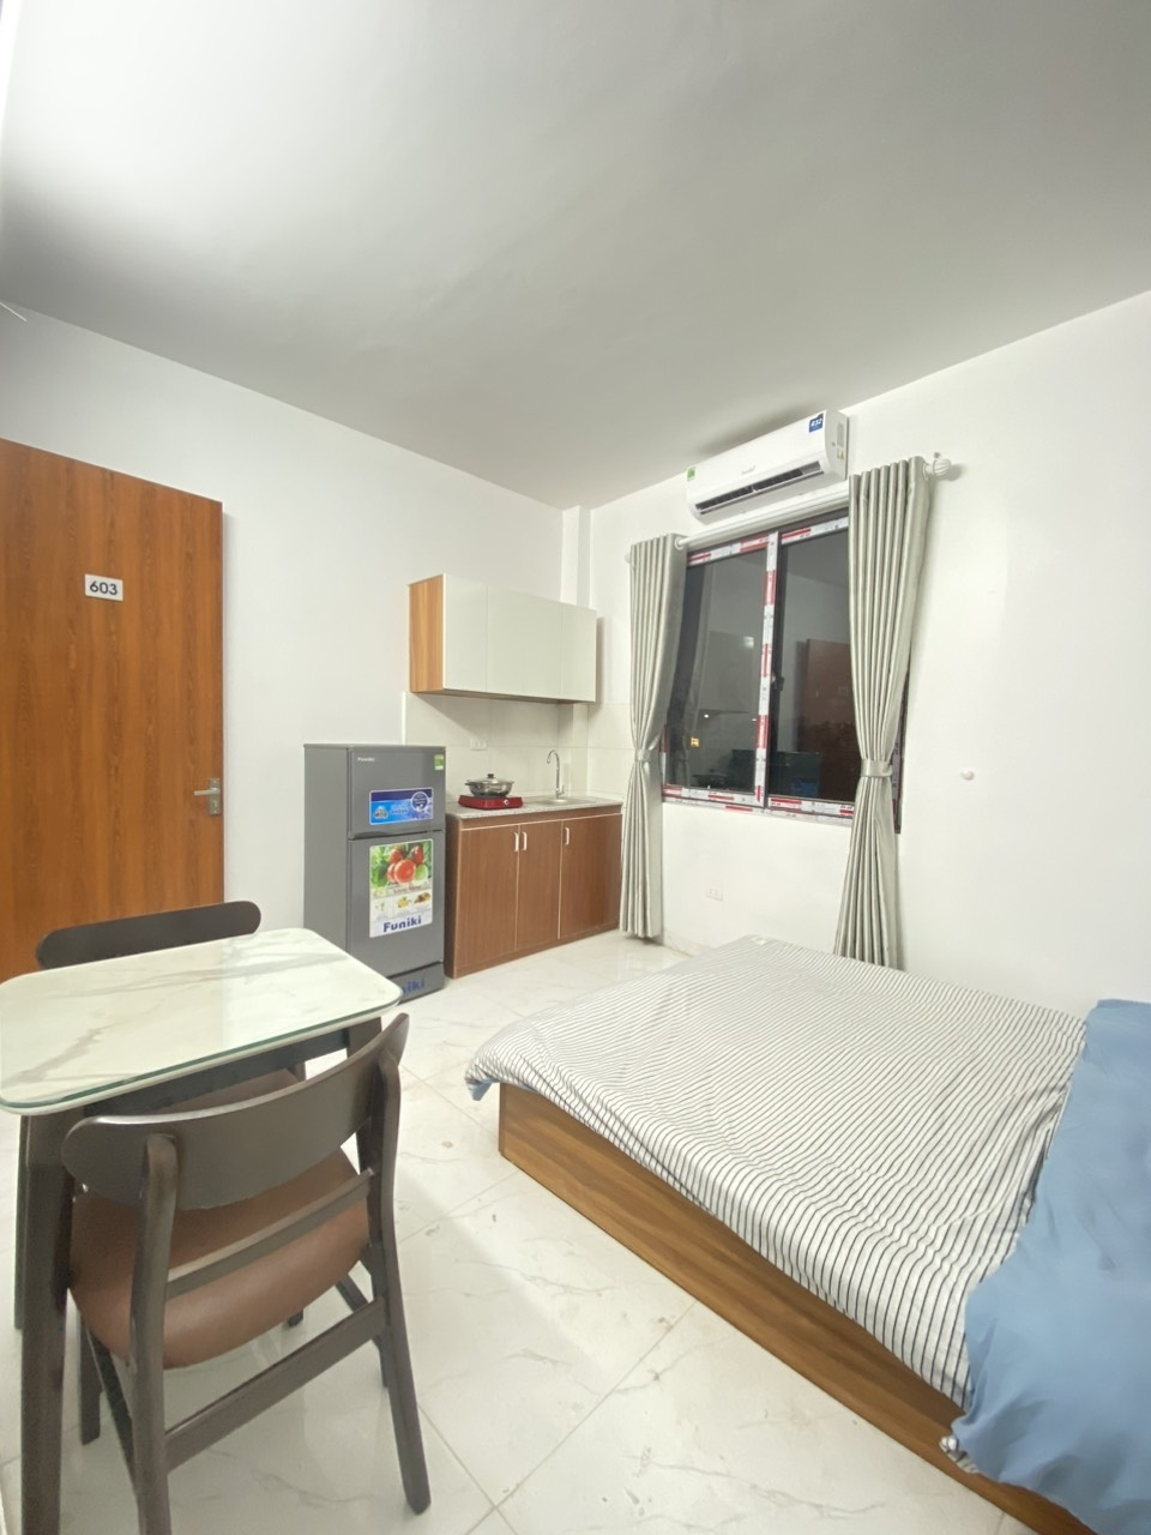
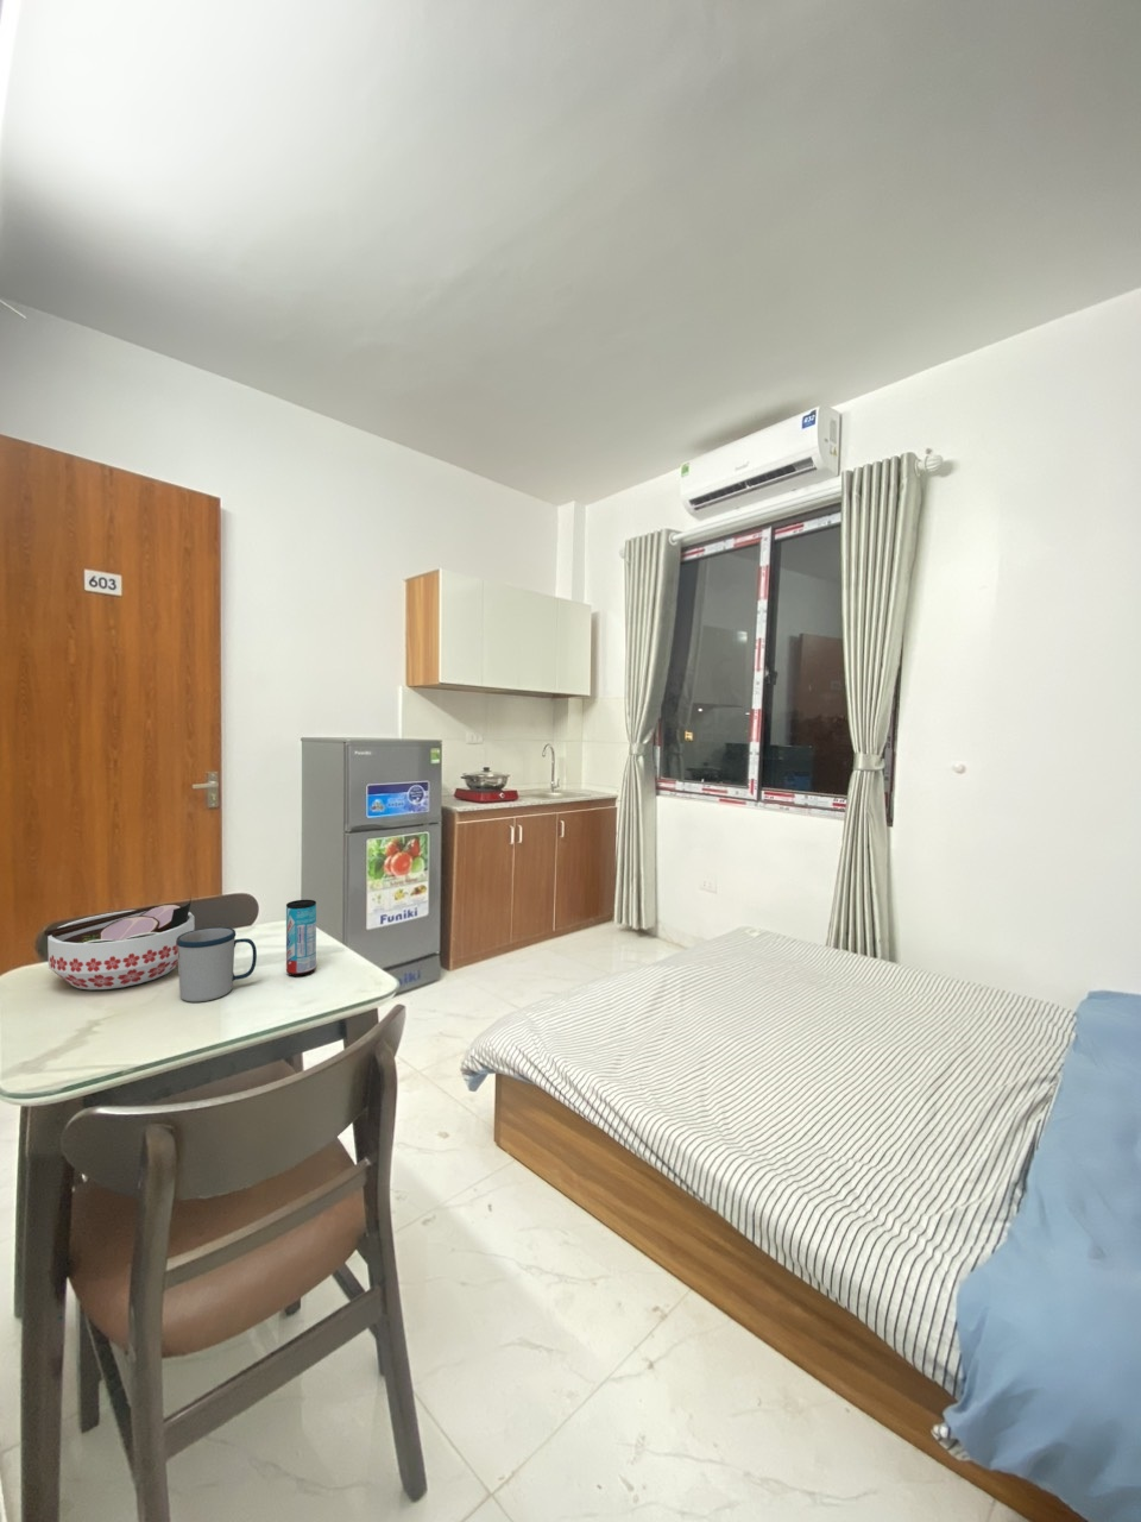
+ mug [176,926,258,1003]
+ beverage can [285,899,318,978]
+ bowl [44,899,195,990]
